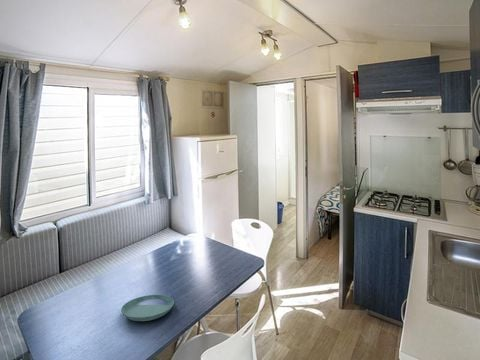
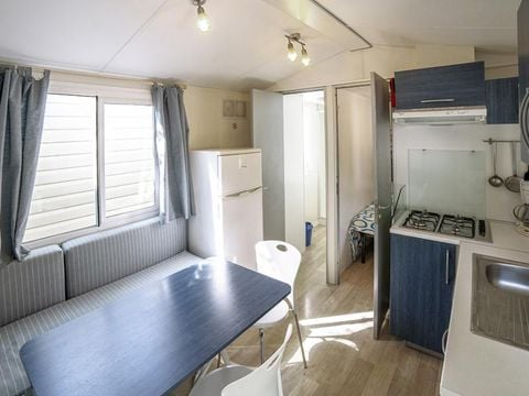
- saucer [120,294,175,322]
